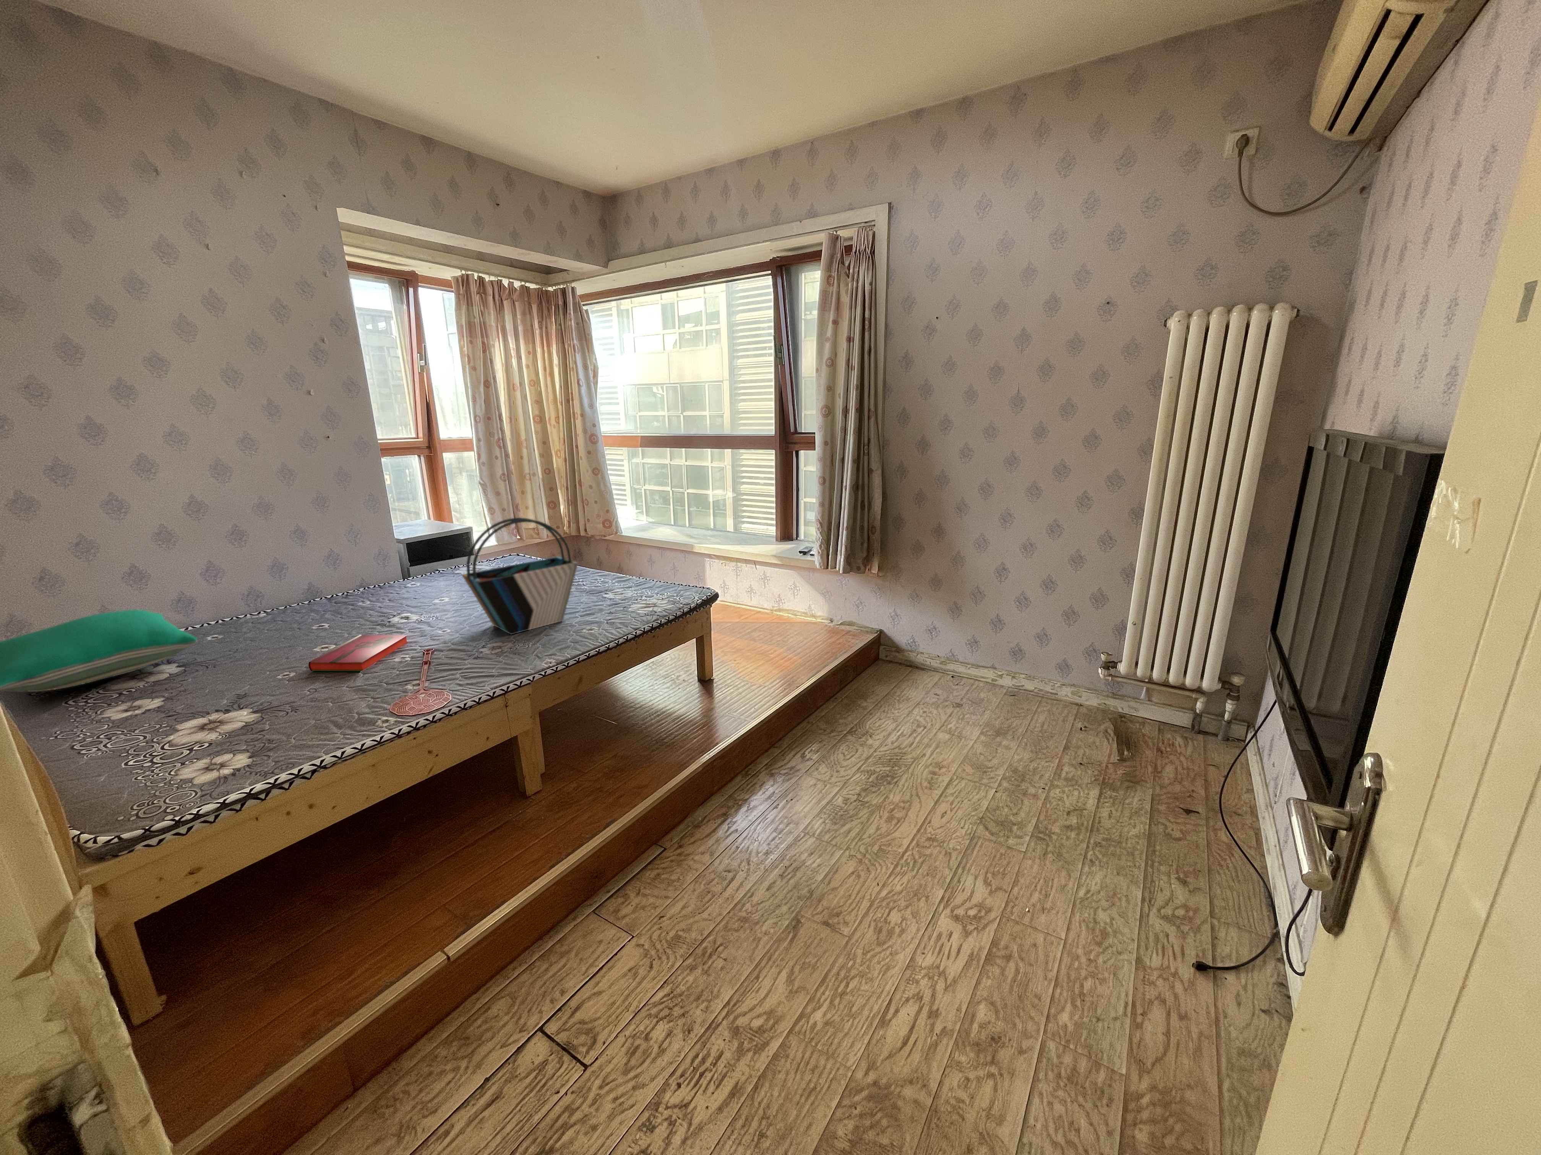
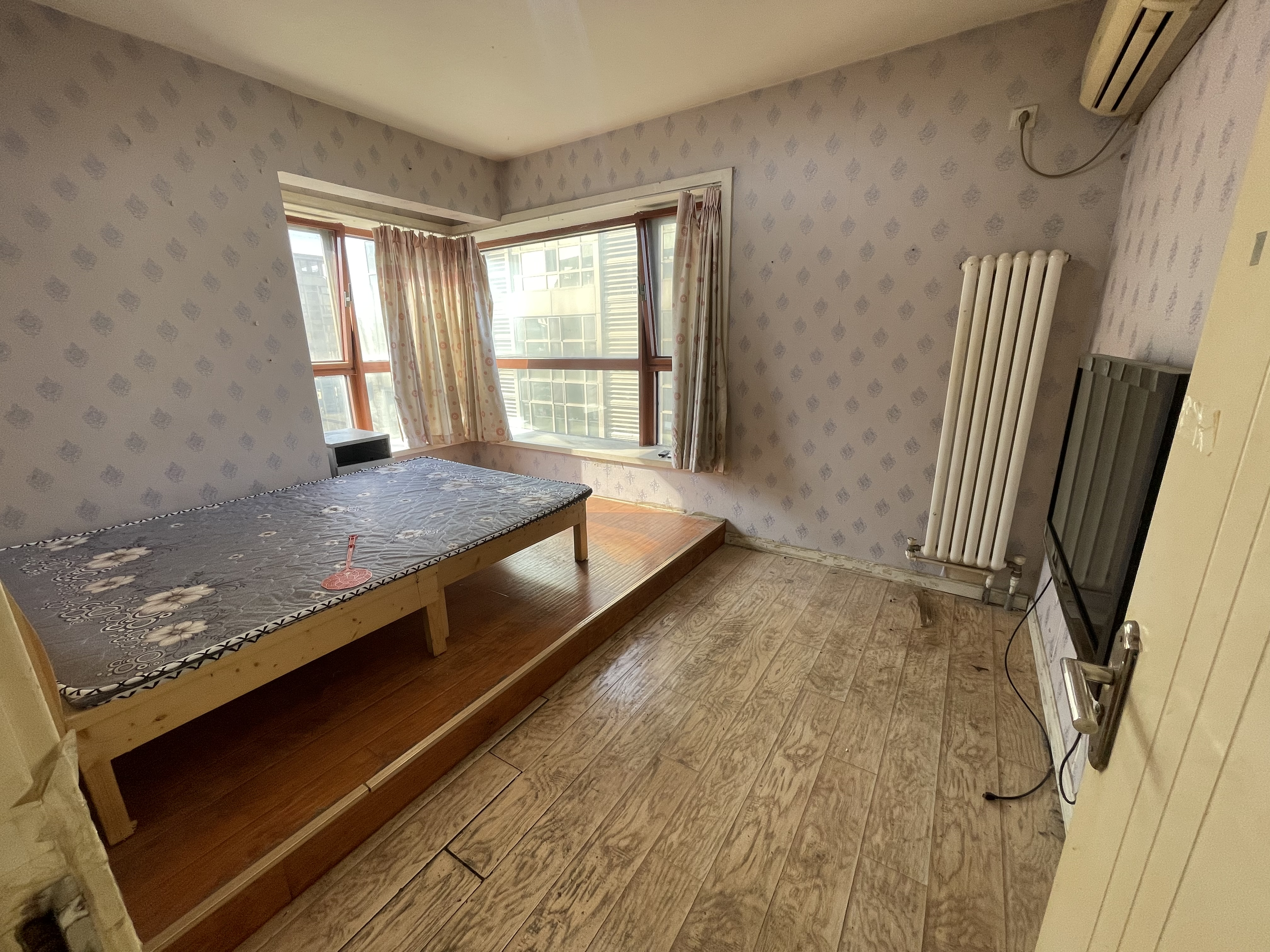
- hardback book [308,635,408,672]
- pillow [0,609,198,693]
- tote bag [461,517,579,636]
